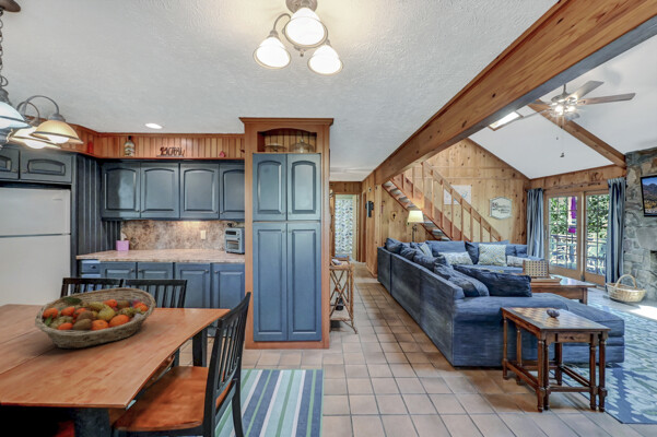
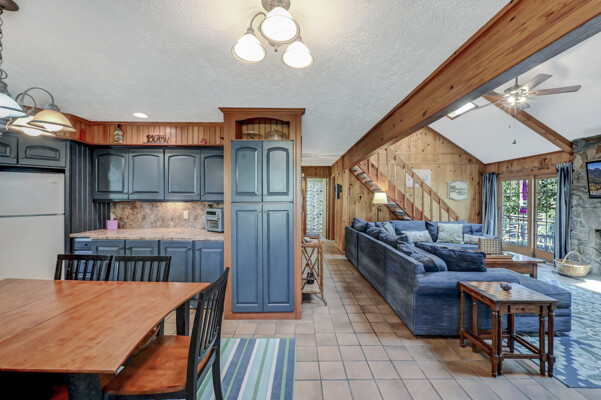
- fruit basket [34,286,157,350]
